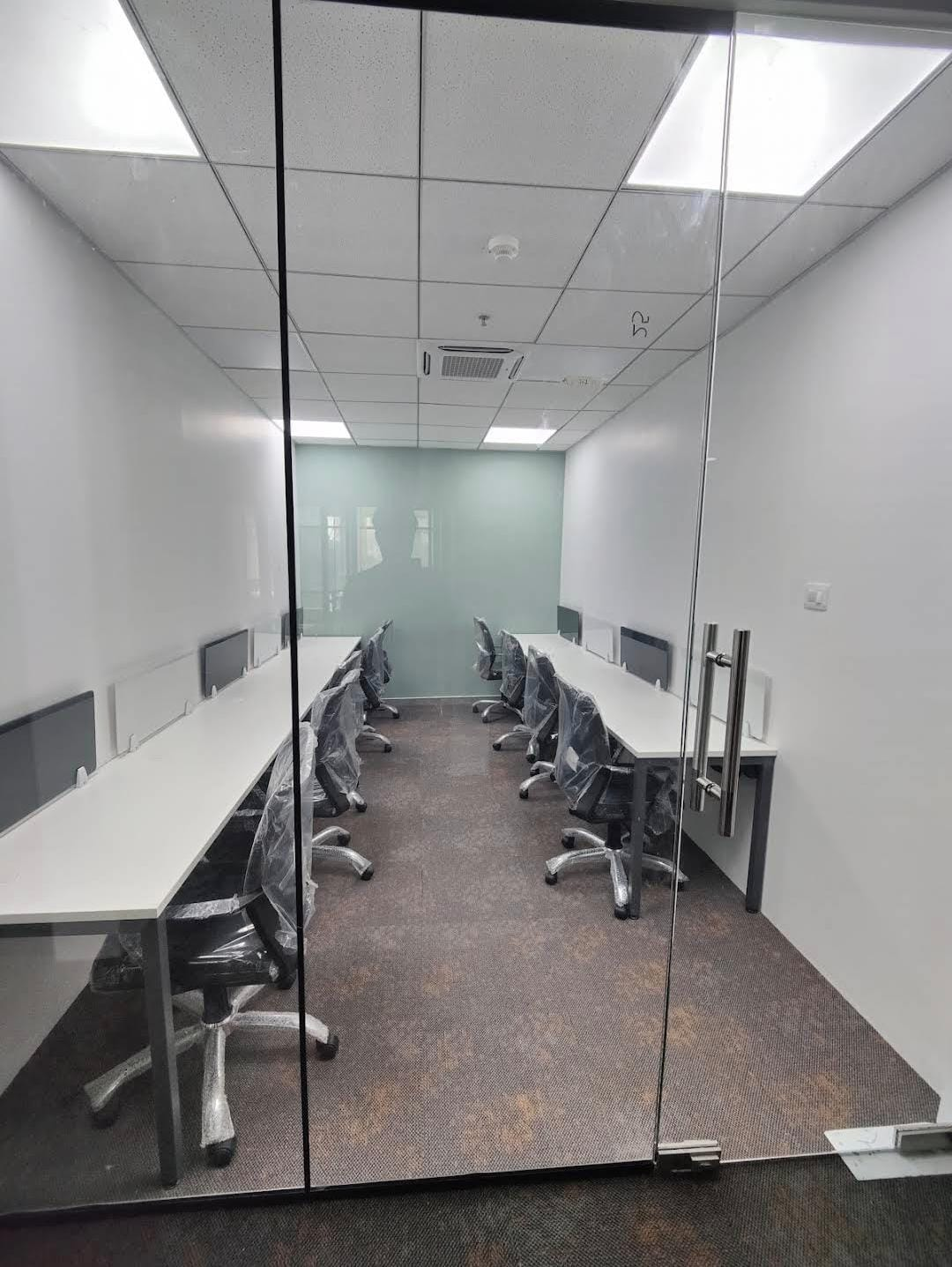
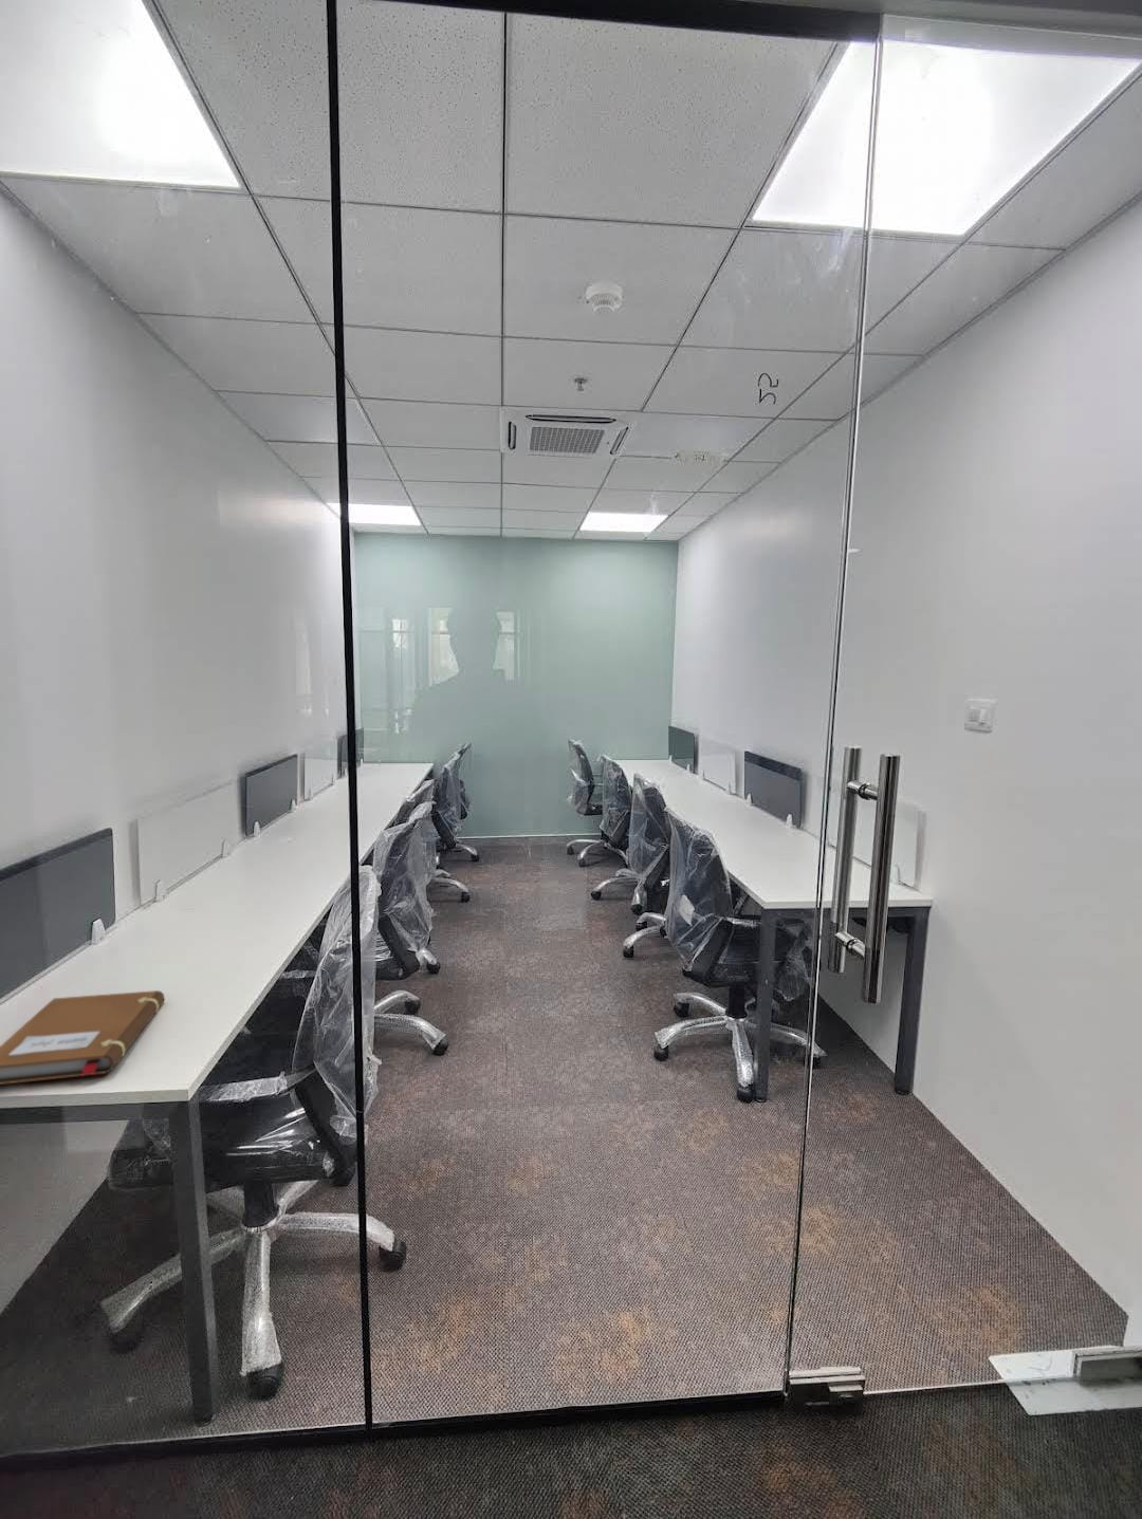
+ notebook [0,989,166,1086]
